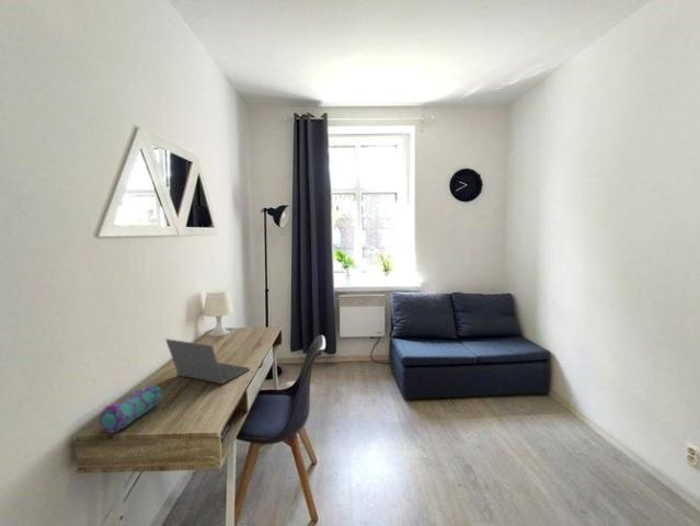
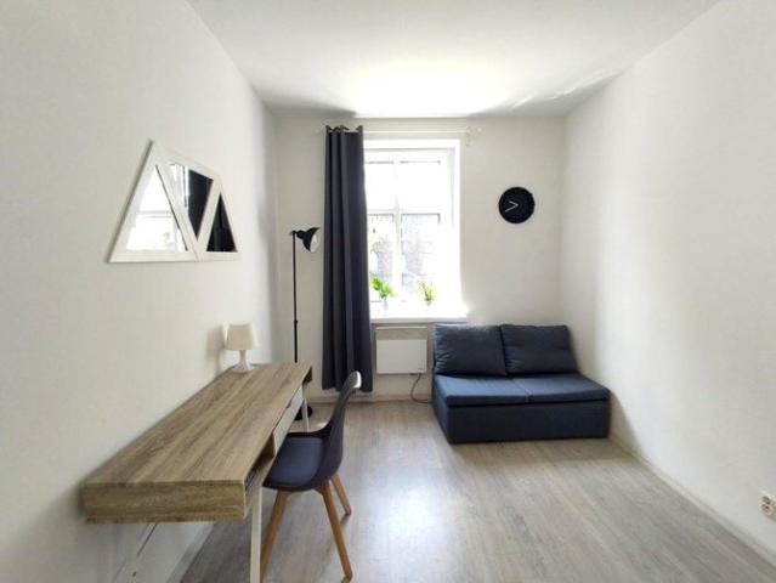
- laptop computer [164,338,251,385]
- pencil case [99,382,163,434]
